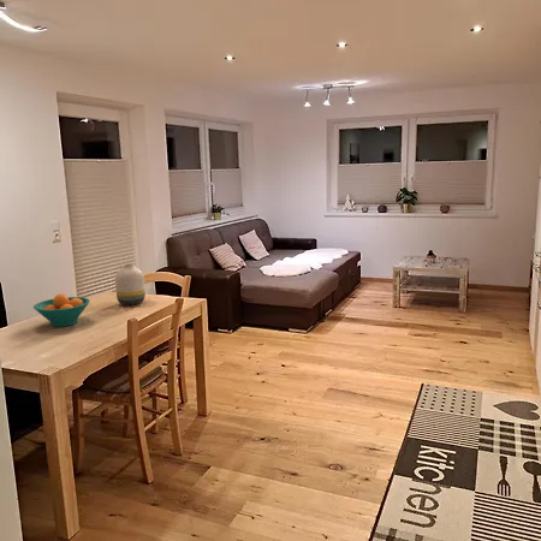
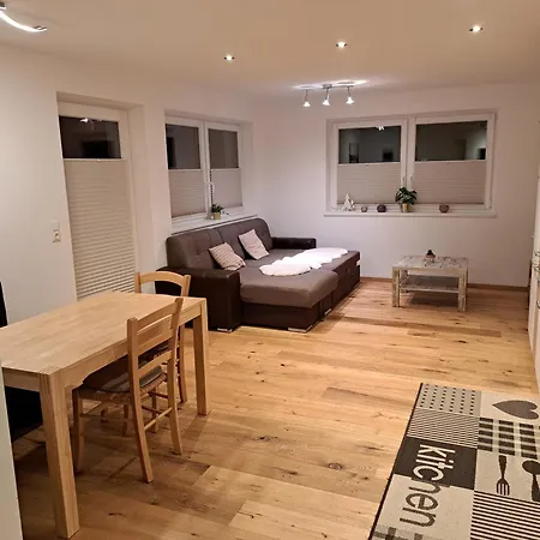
- fruit bowl [32,292,91,328]
- vase [114,262,147,307]
